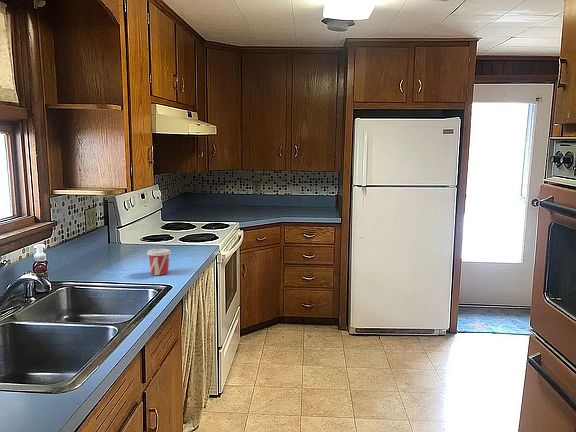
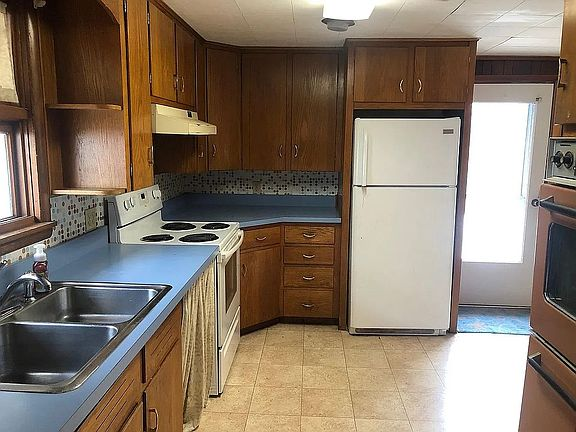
- cup [146,248,172,276]
